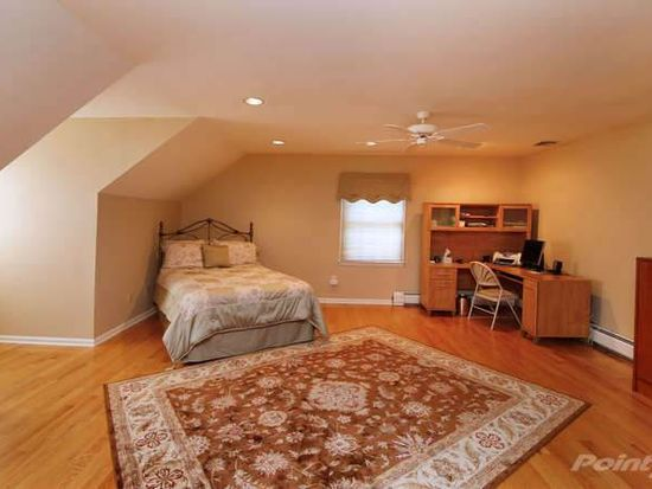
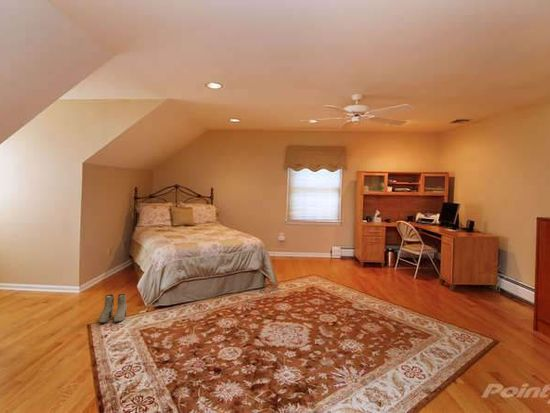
+ boots [98,293,128,324]
